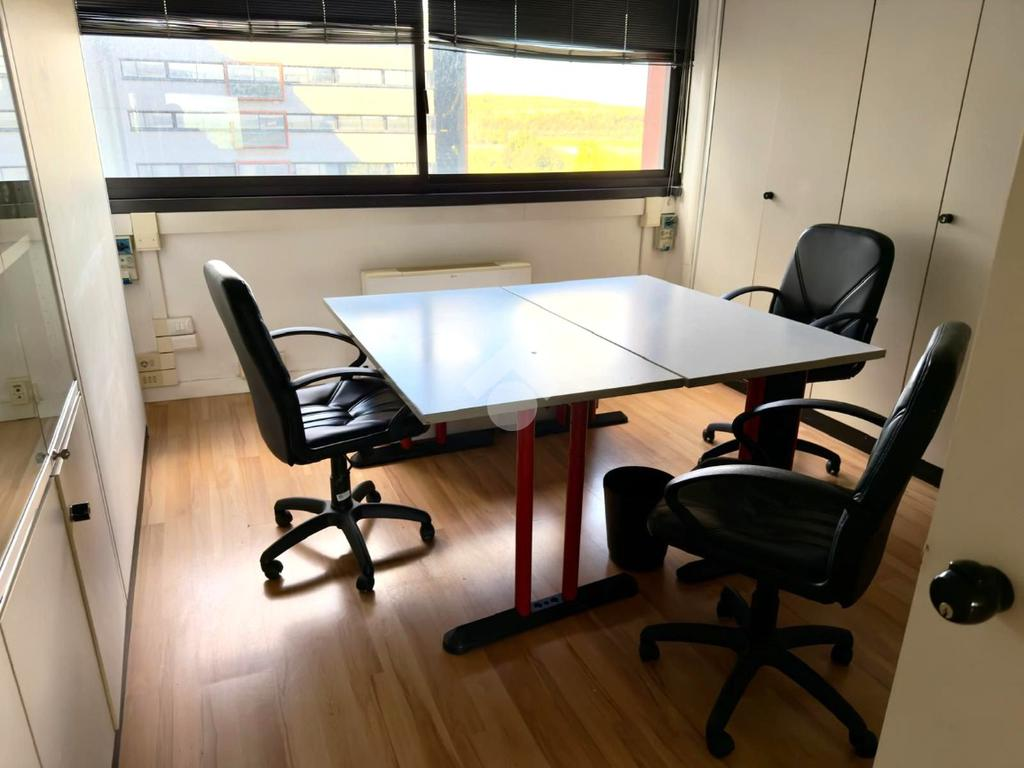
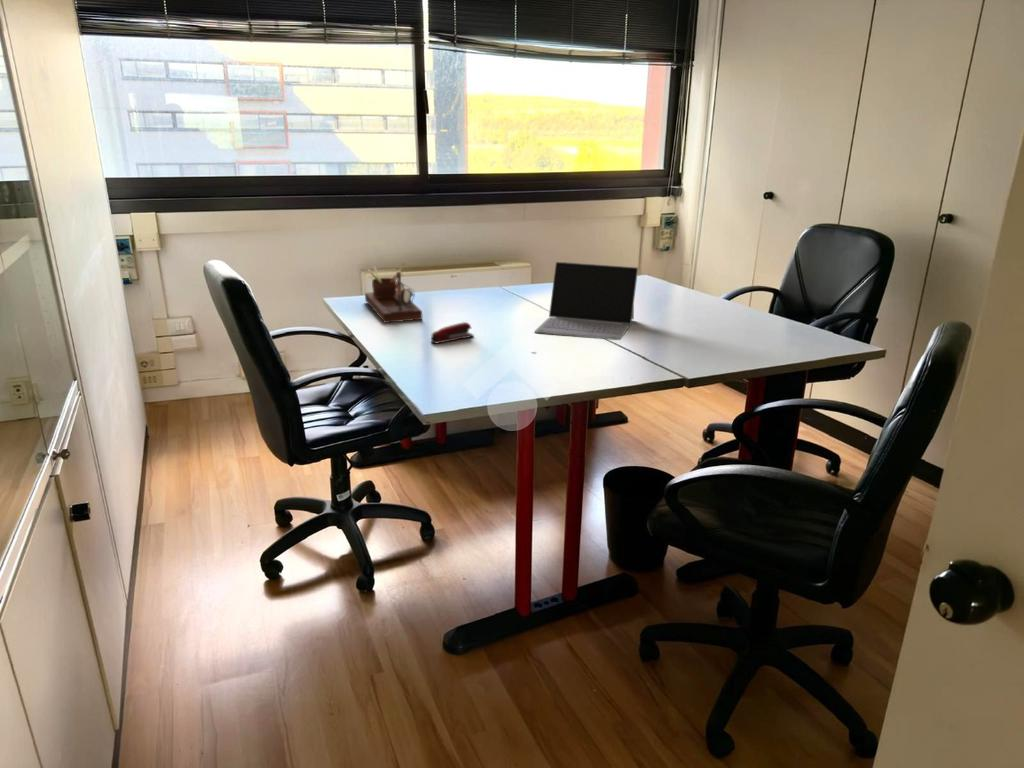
+ desk organizer [364,262,423,324]
+ laptop [533,261,639,341]
+ stapler [430,321,475,345]
